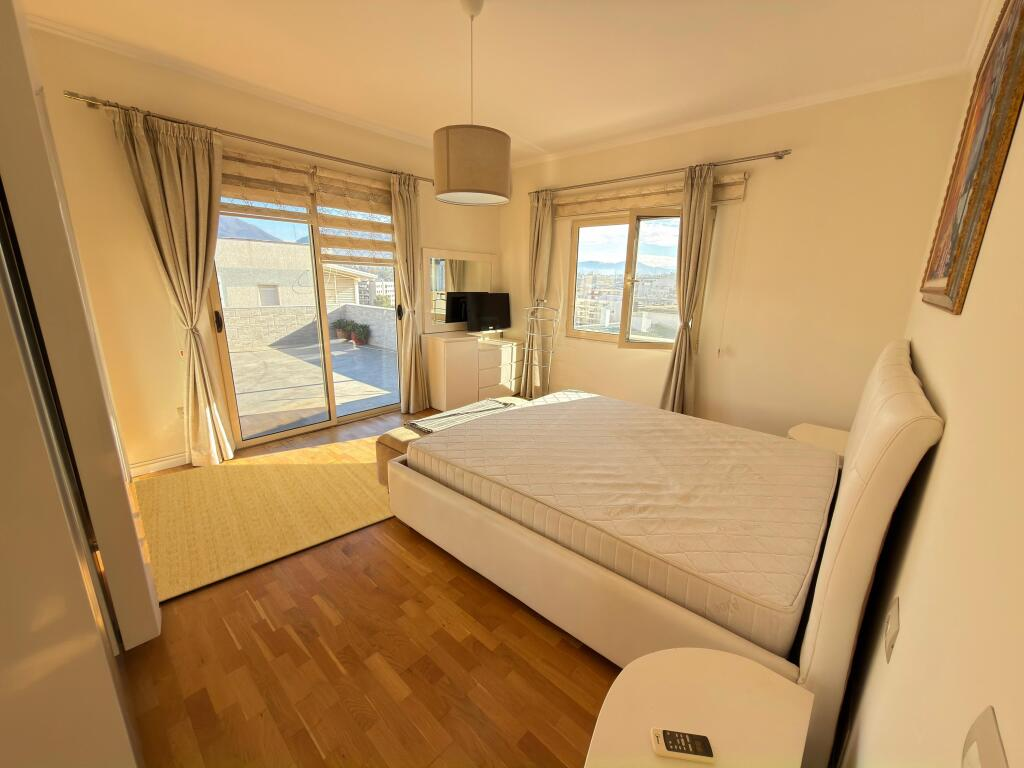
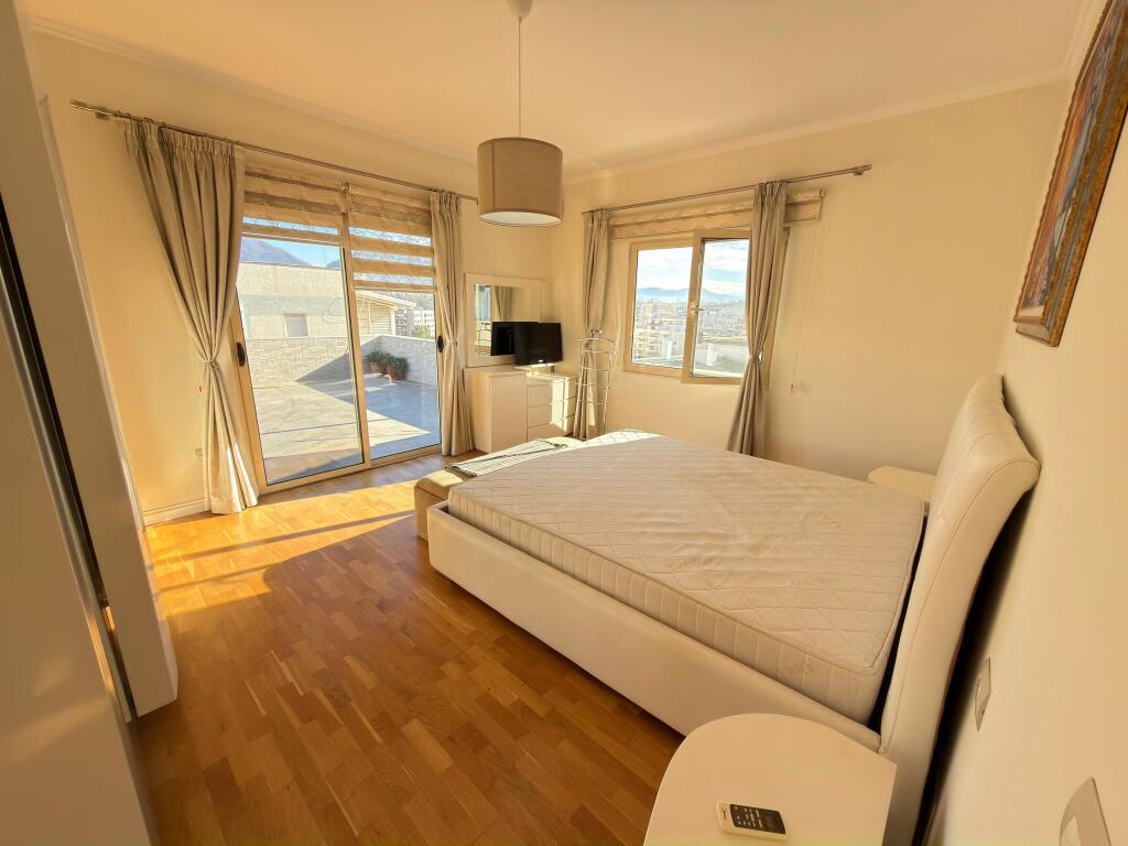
- rug [133,462,396,603]
